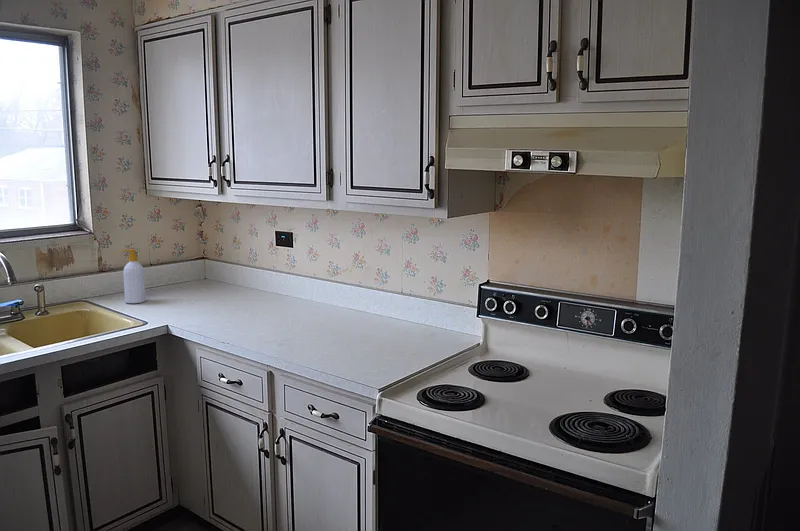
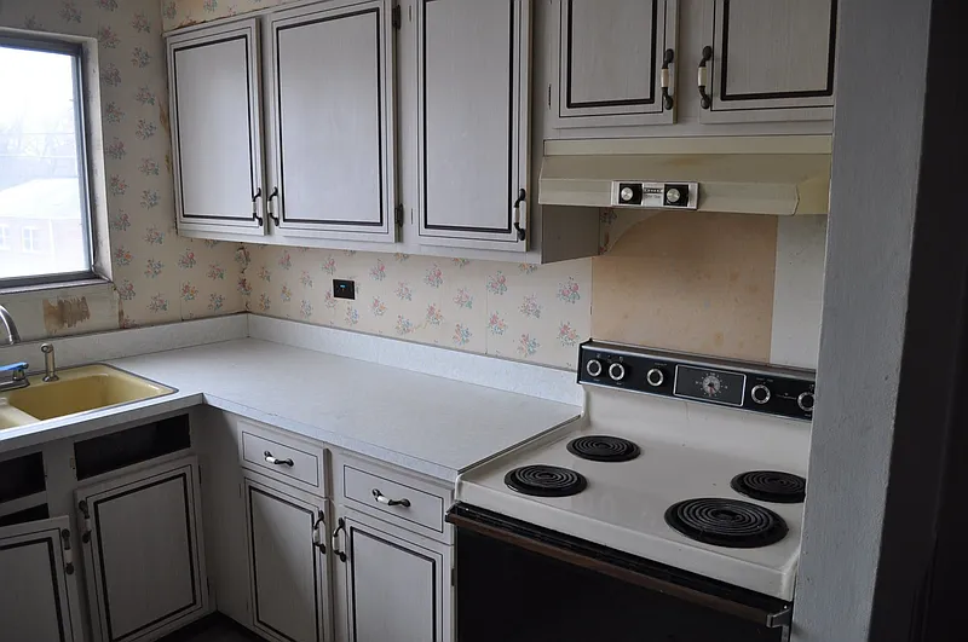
- soap bottle [120,248,146,304]
